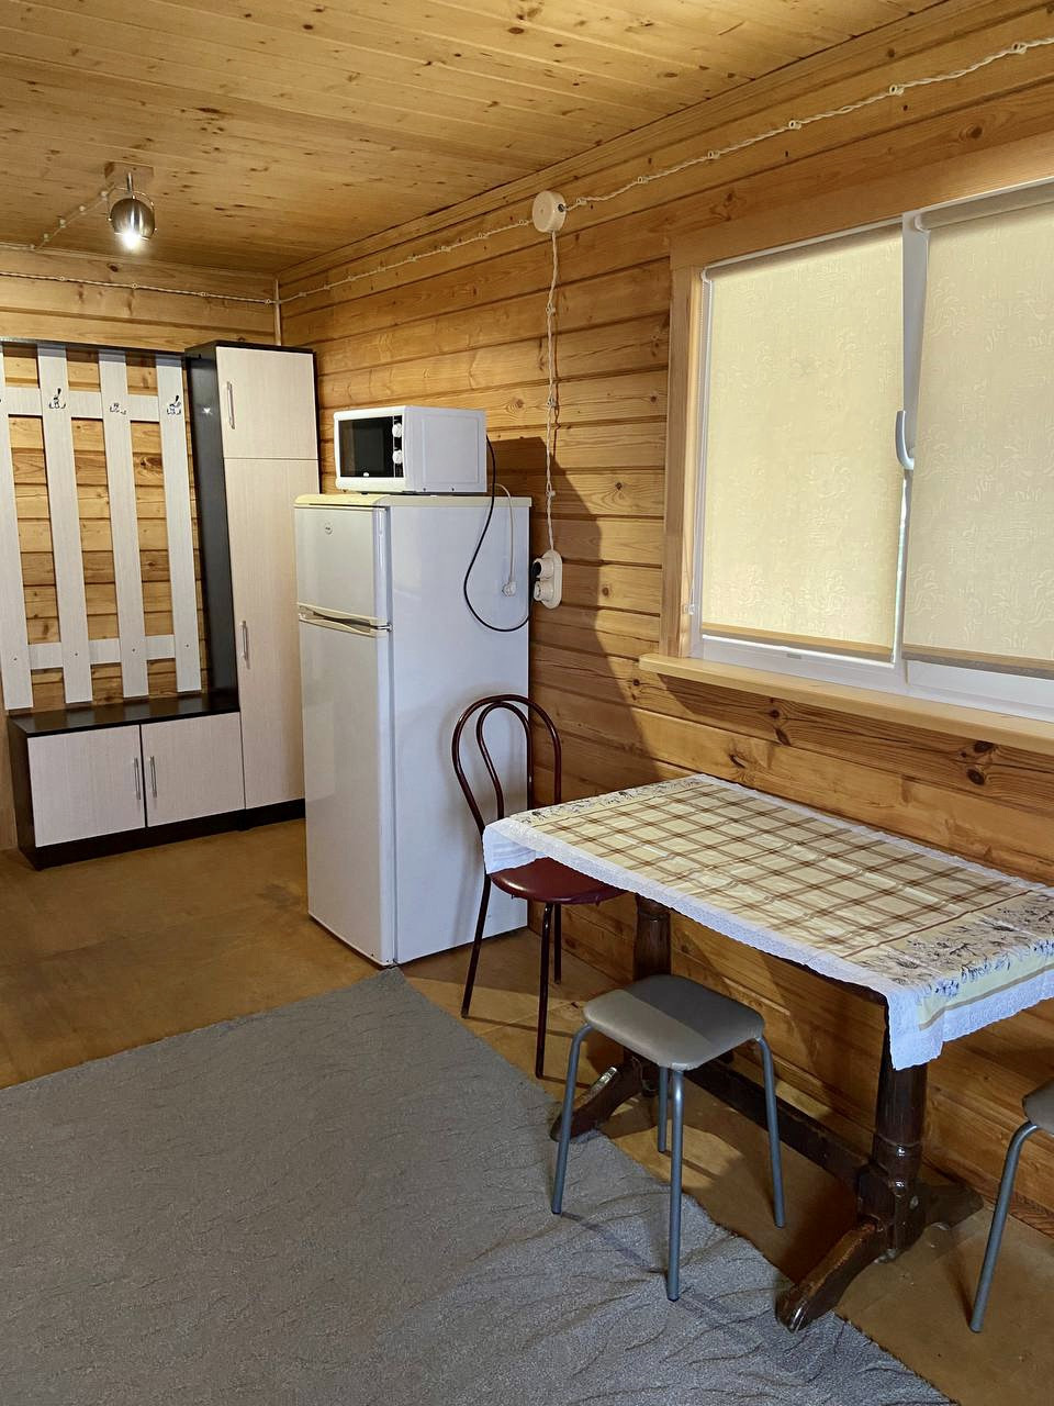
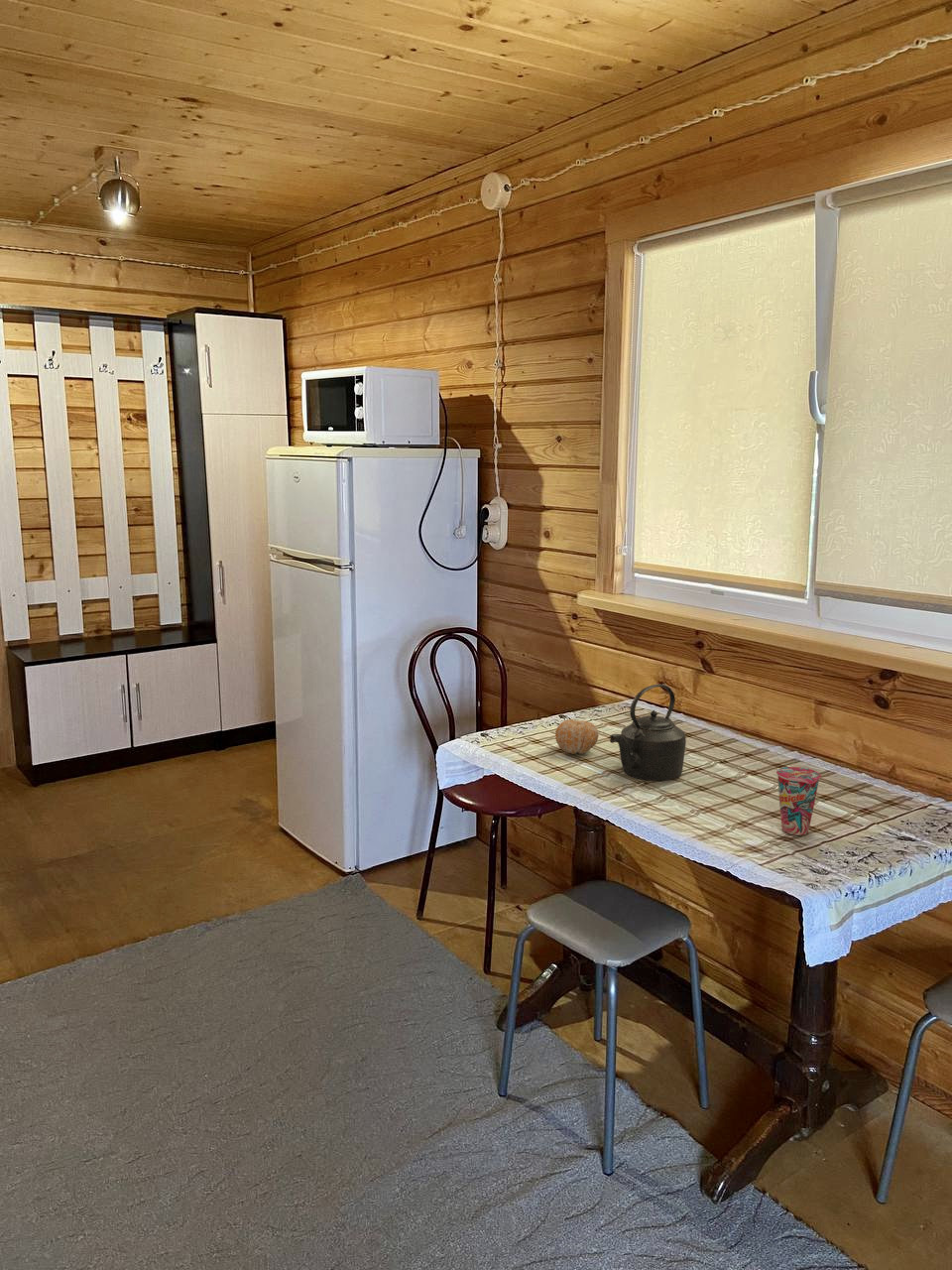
+ cup [775,766,822,836]
+ fruit [554,718,600,755]
+ kettle [609,684,687,781]
